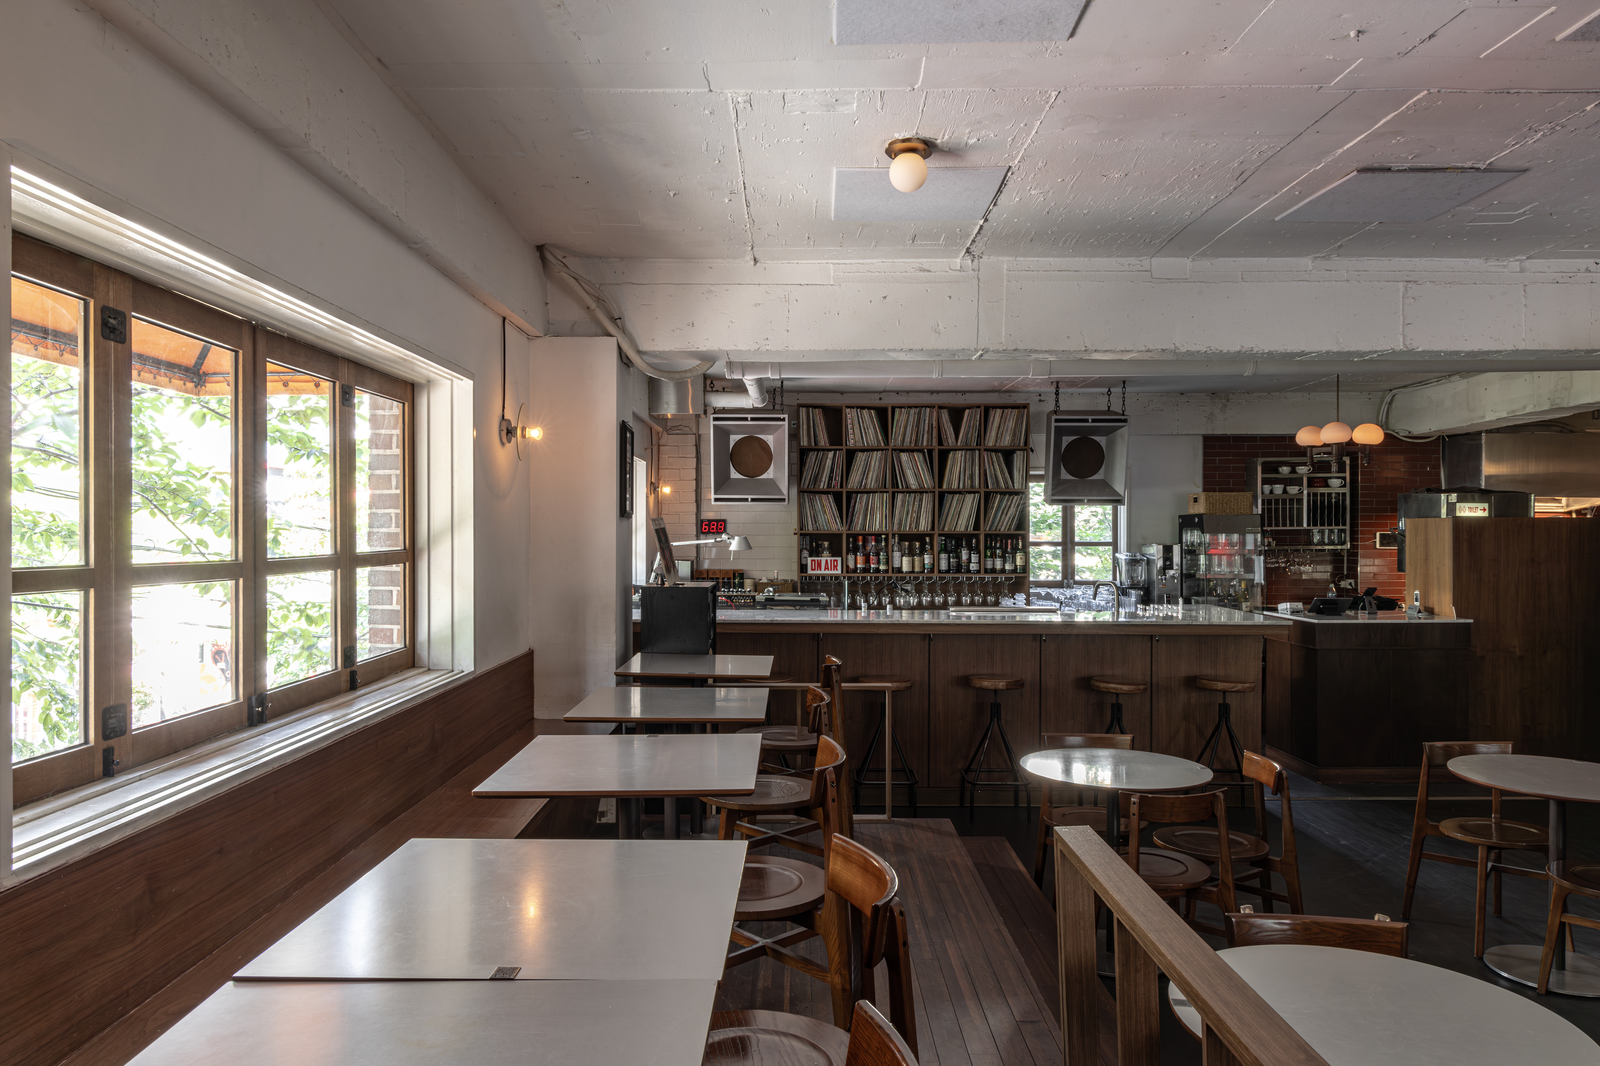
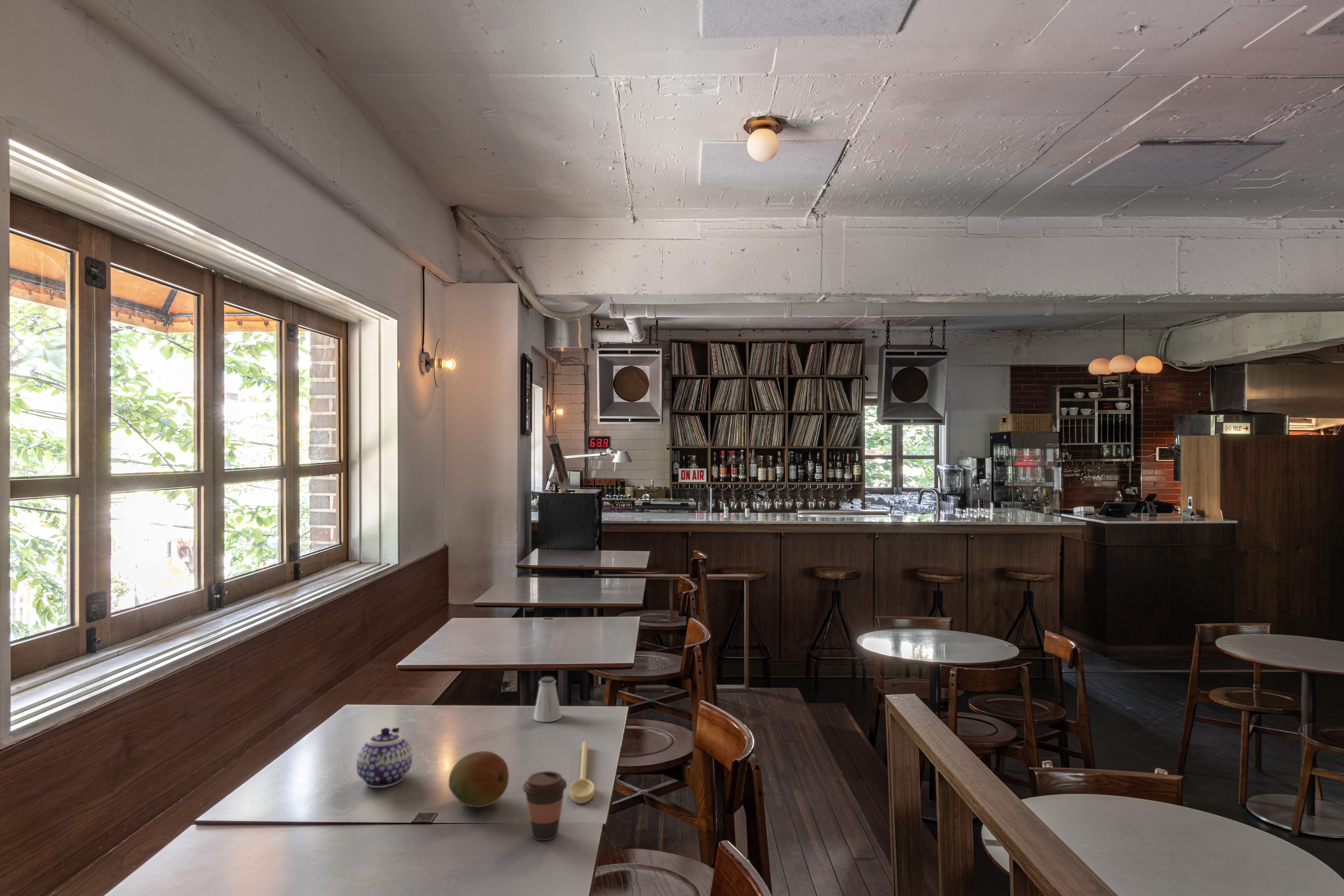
+ teapot [356,727,413,788]
+ saltshaker [533,676,562,722]
+ spoon [569,741,595,804]
+ fruit [448,751,509,807]
+ coffee cup [522,771,567,841]
